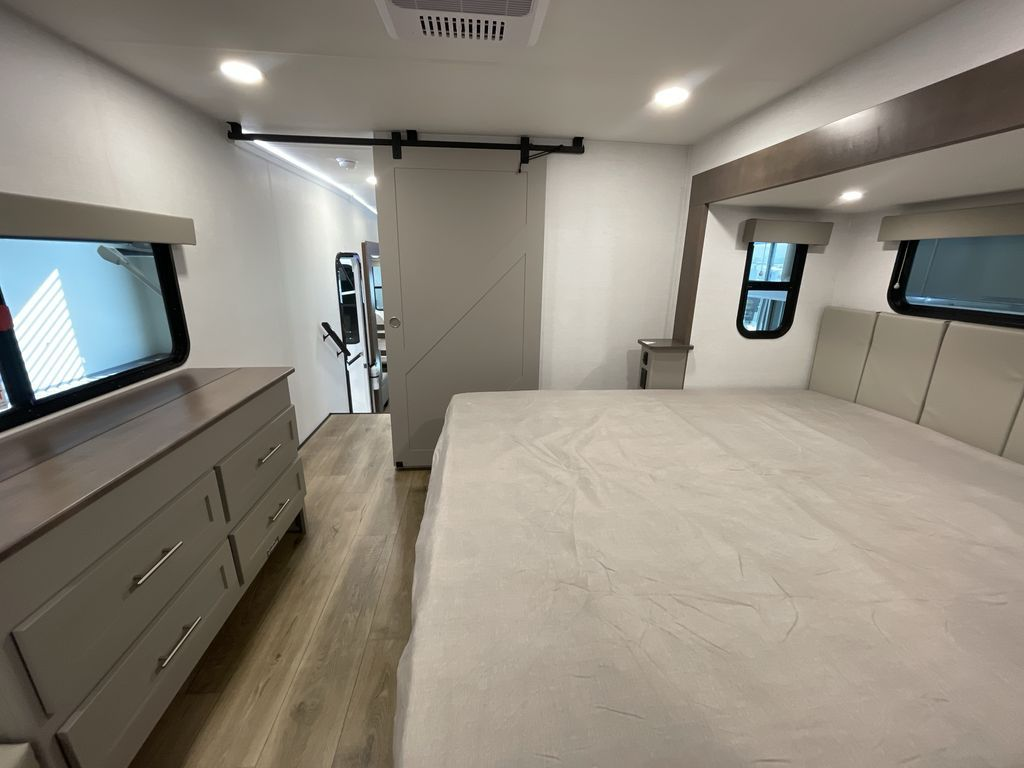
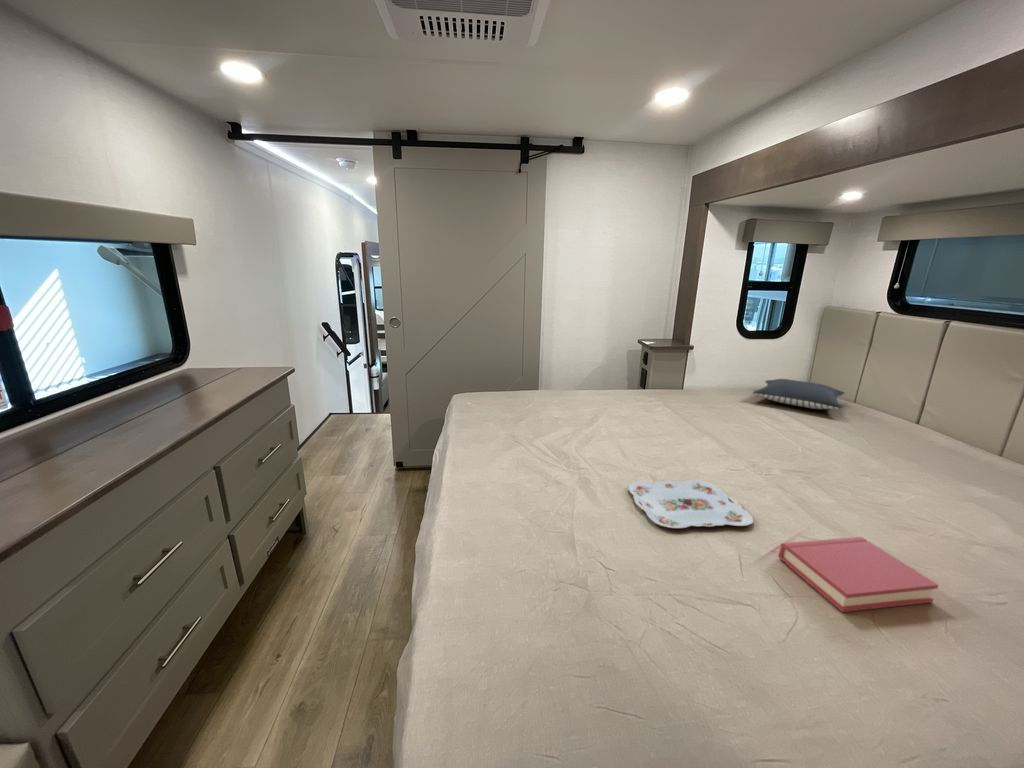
+ serving tray [627,479,754,529]
+ hardback book [778,536,939,613]
+ pillow [752,378,846,410]
